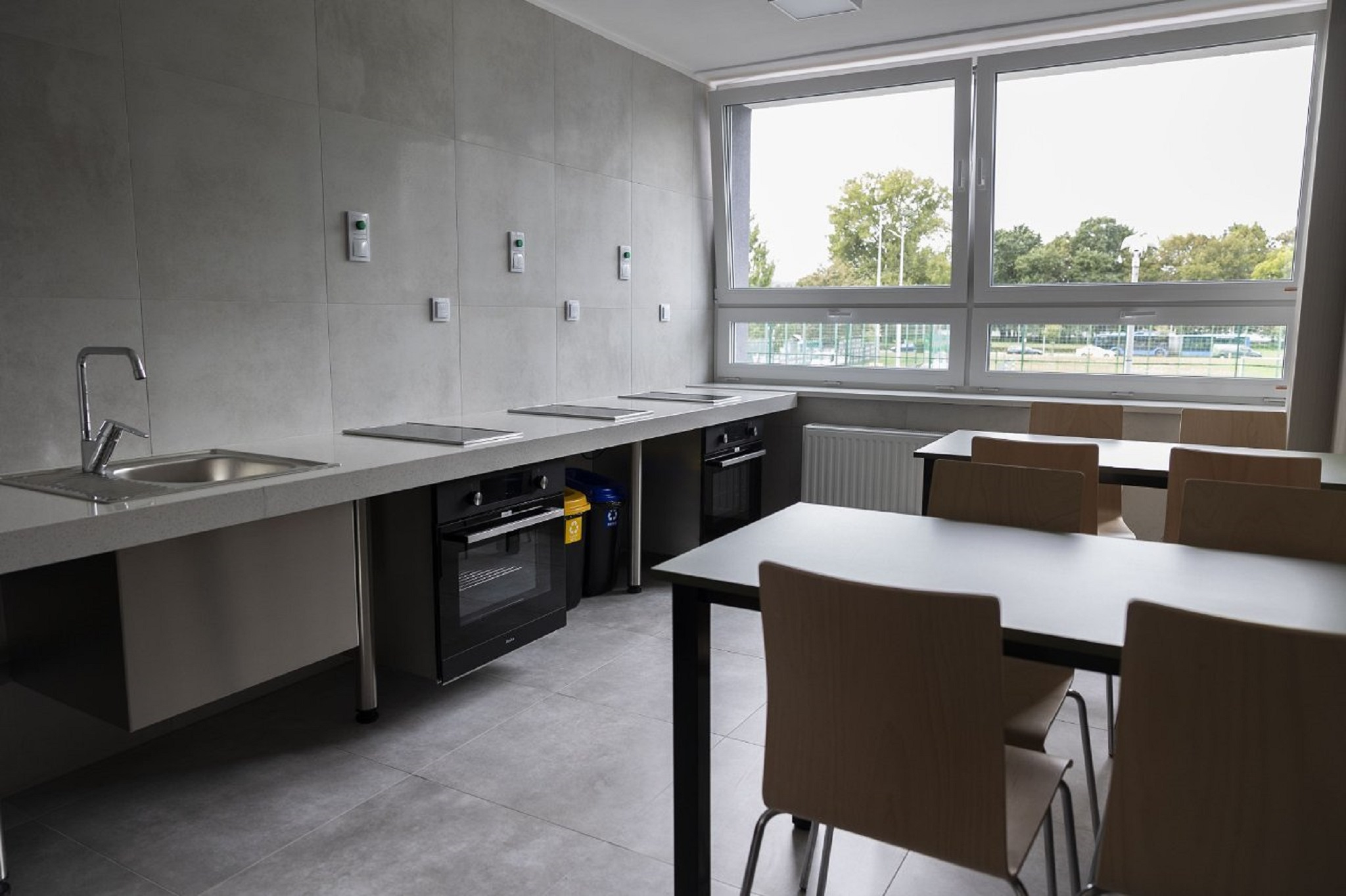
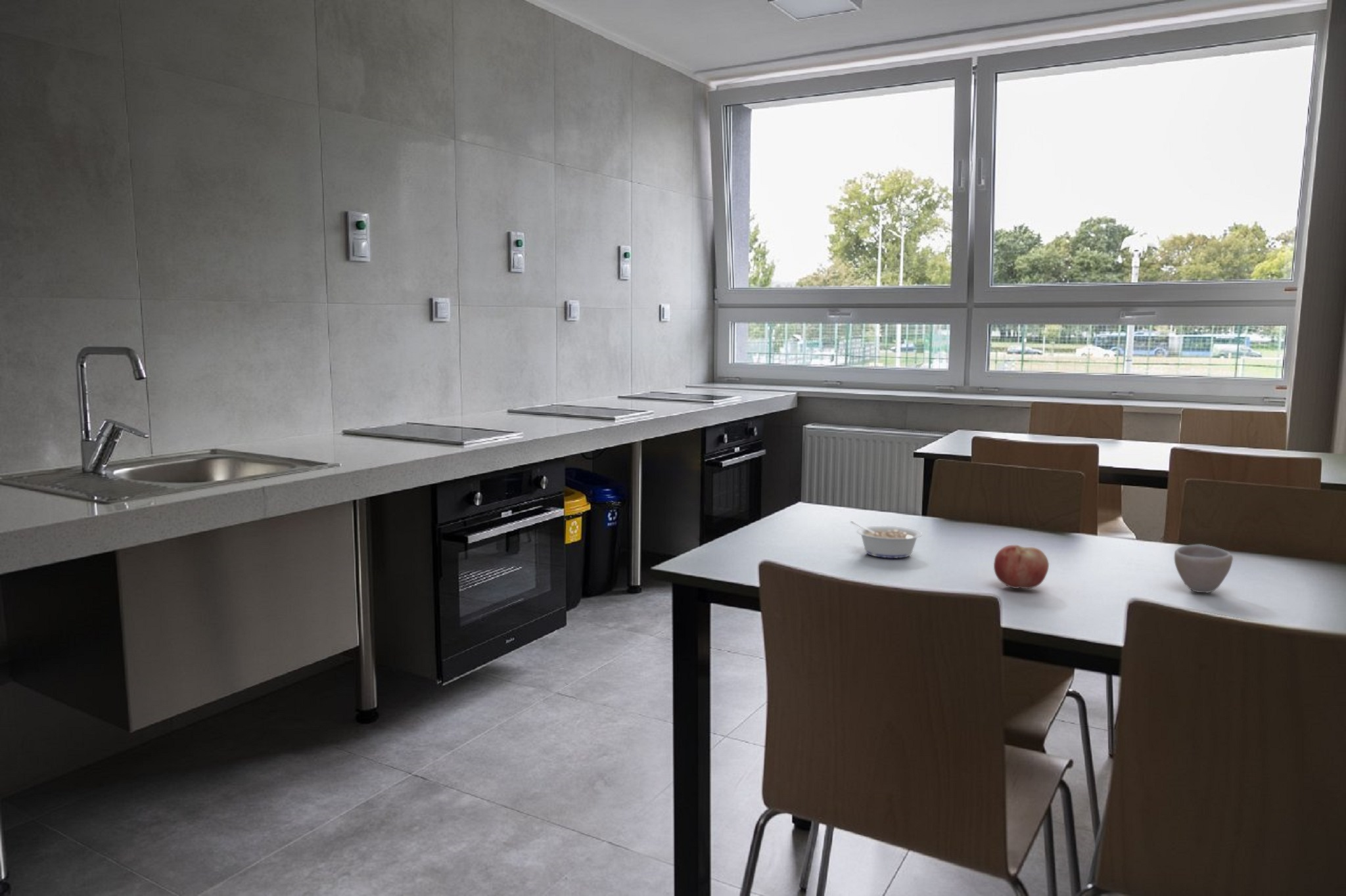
+ fruit [993,545,1050,589]
+ cup [1174,544,1234,593]
+ legume [850,520,923,559]
